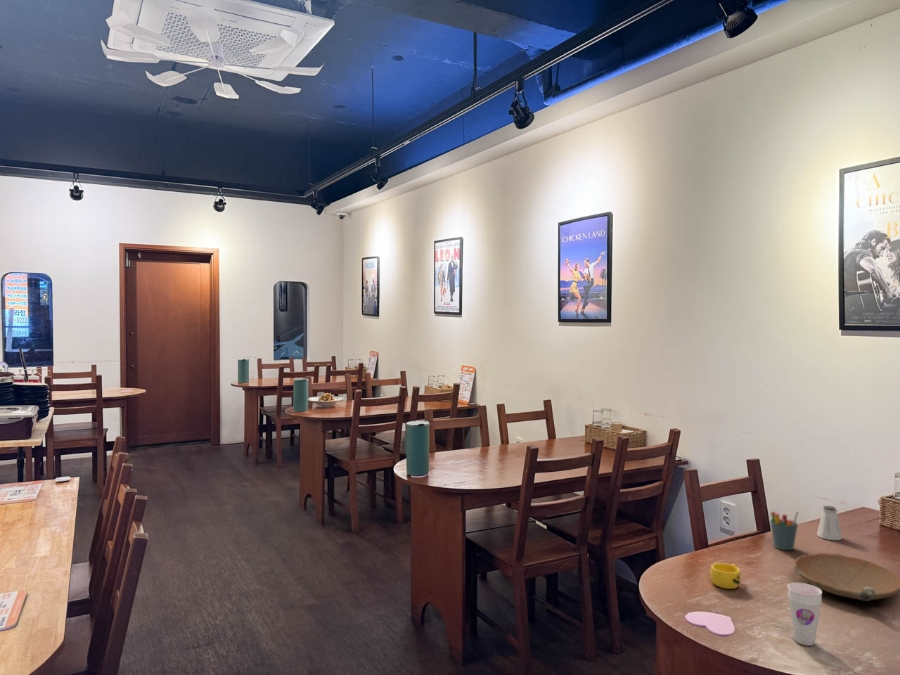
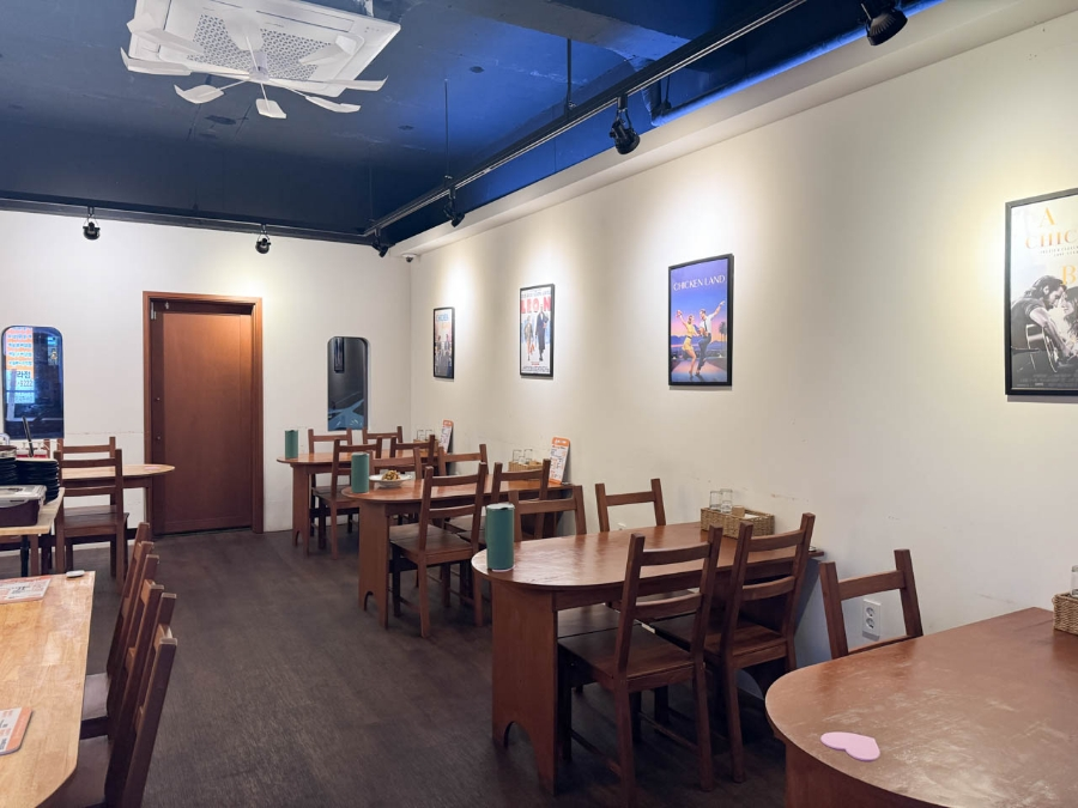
- cup [709,562,742,590]
- bowl [793,551,900,602]
- cup [786,582,823,647]
- saltshaker [816,505,843,541]
- pen holder [769,510,800,551]
